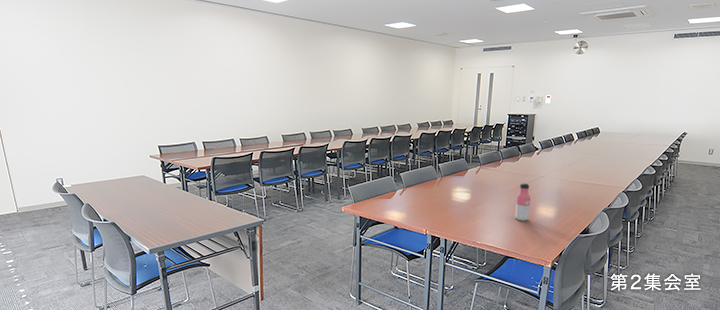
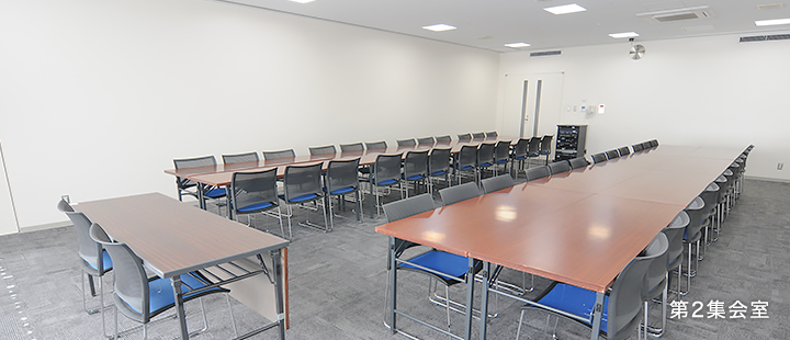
- water bottle [514,182,532,222]
